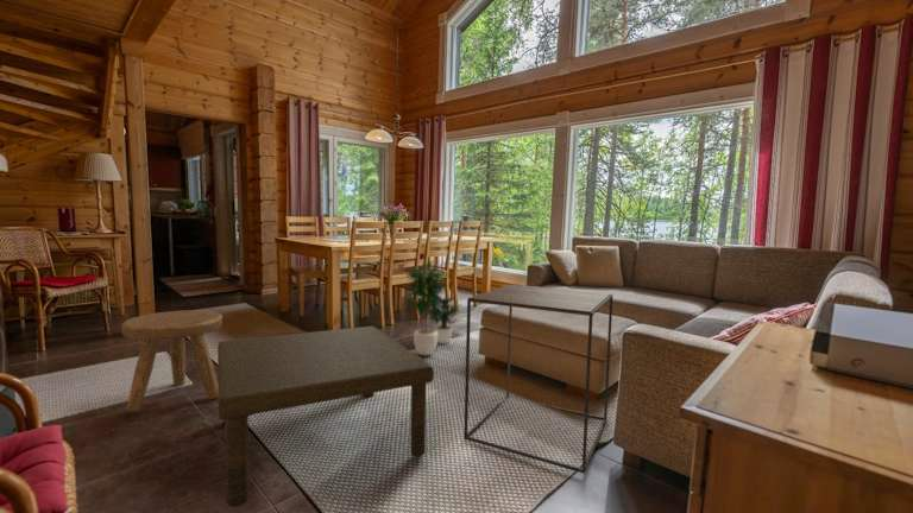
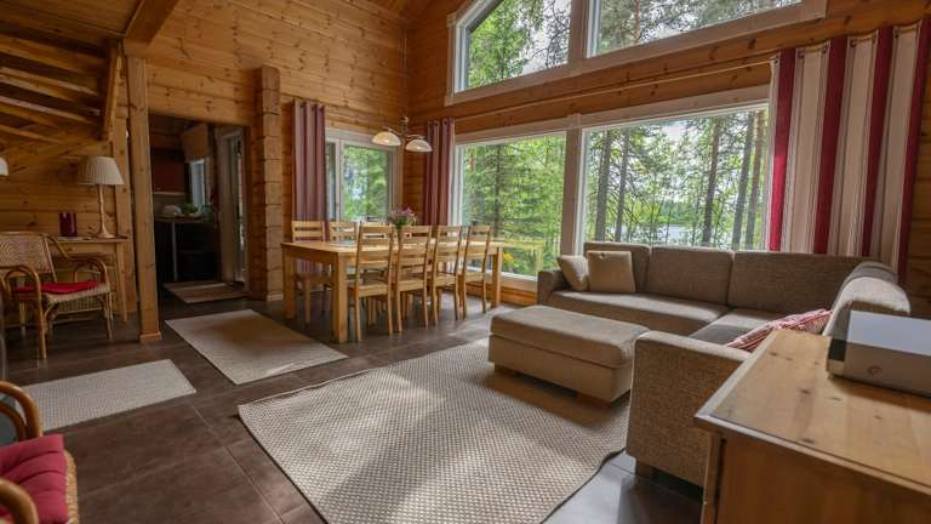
- potted plant [405,255,464,356]
- side table [462,284,613,475]
- coffee table [216,325,435,508]
- stool [121,309,223,413]
